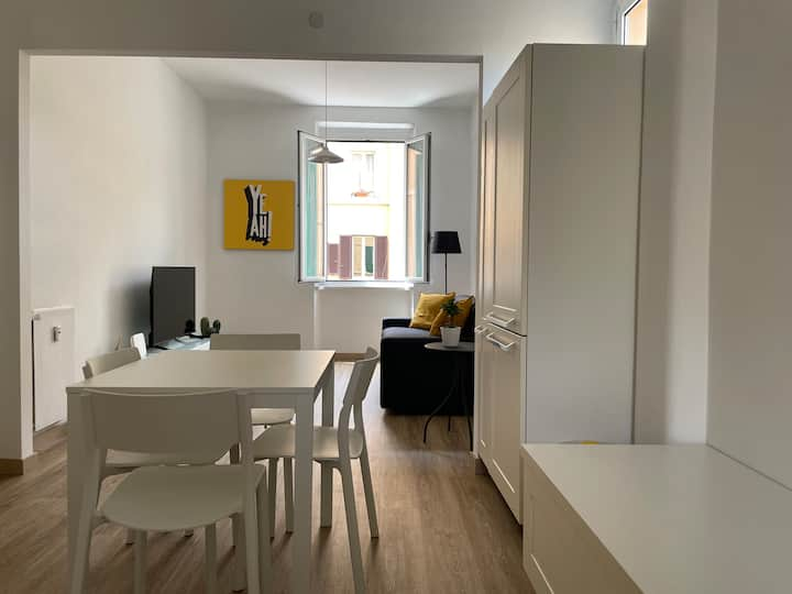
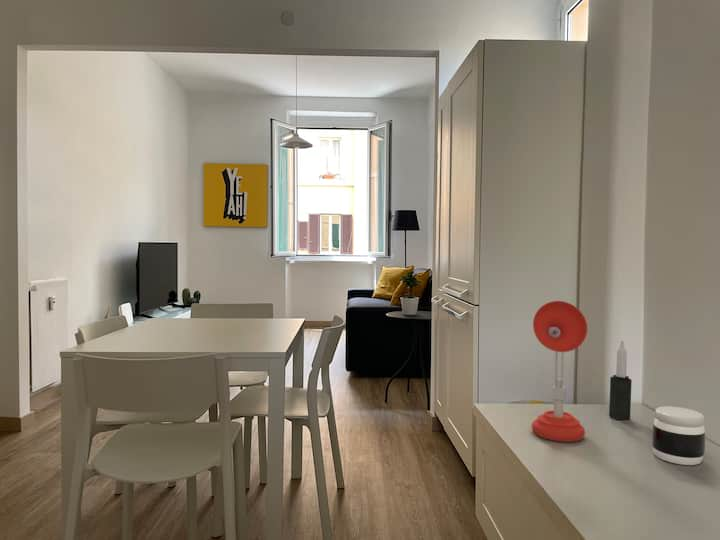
+ desk lamp [531,300,588,443]
+ candle [608,340,633,421]
+ jar [651,405,706,466]
